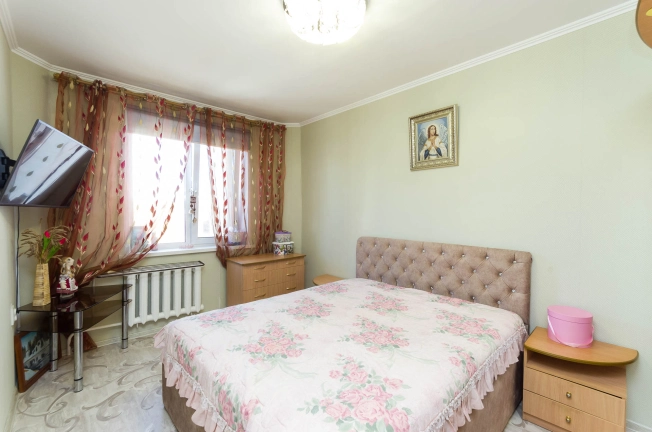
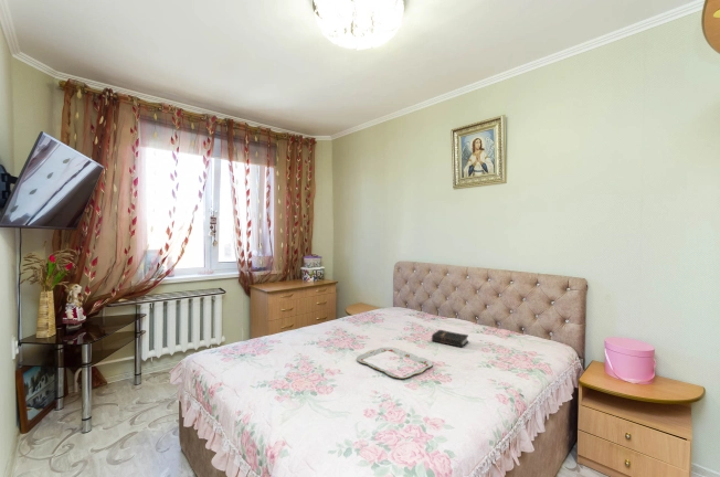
+ hardback book [431,329,469,349]
+ serving tray [356,347,434,380]
